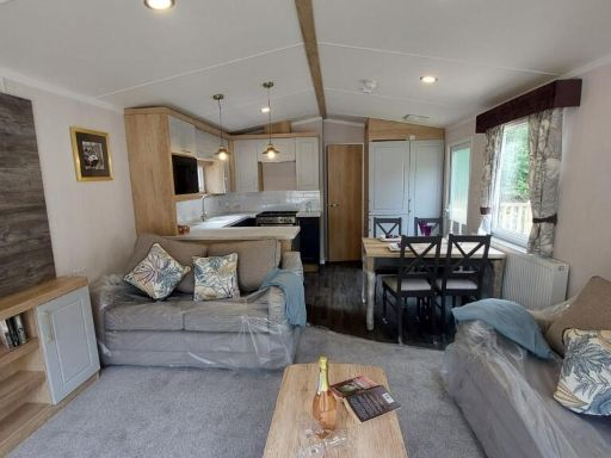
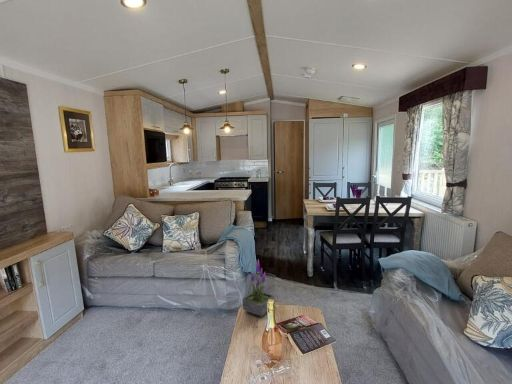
+ potted plant [242,258,275,317]
